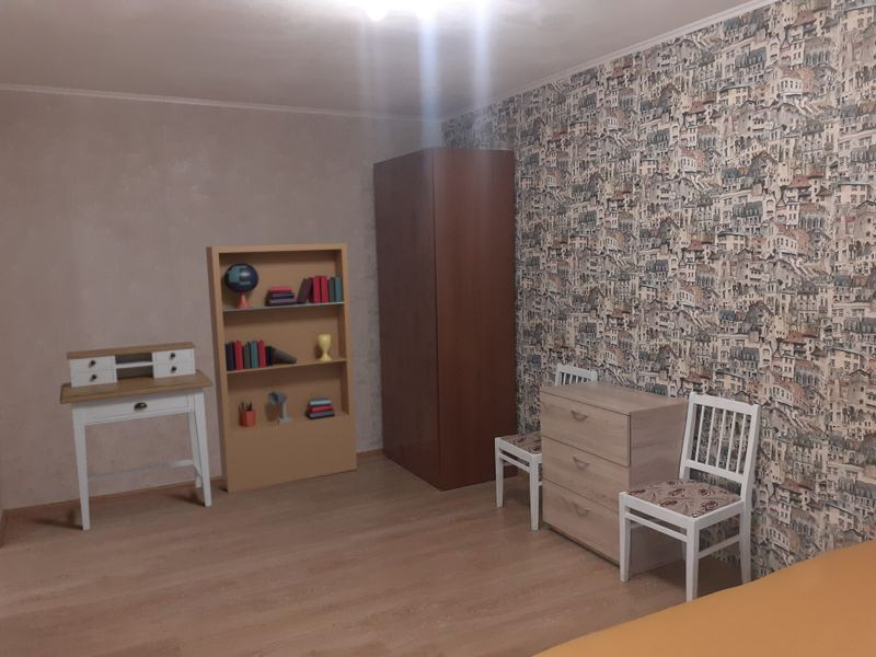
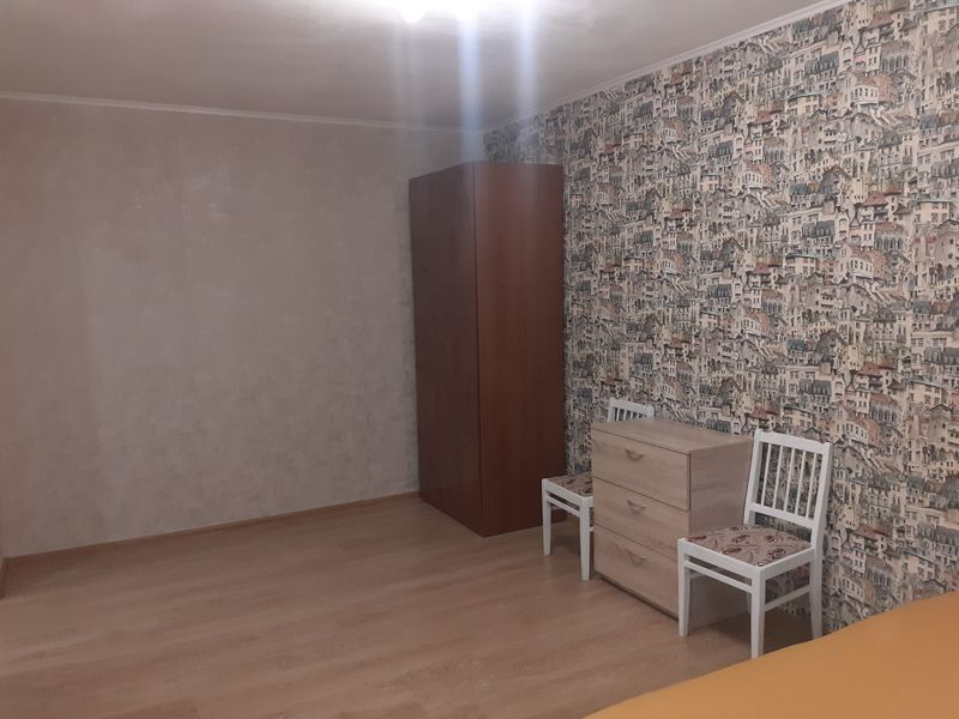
- desk [59,341,214,531]
- bookcase [205,242,358,494]
